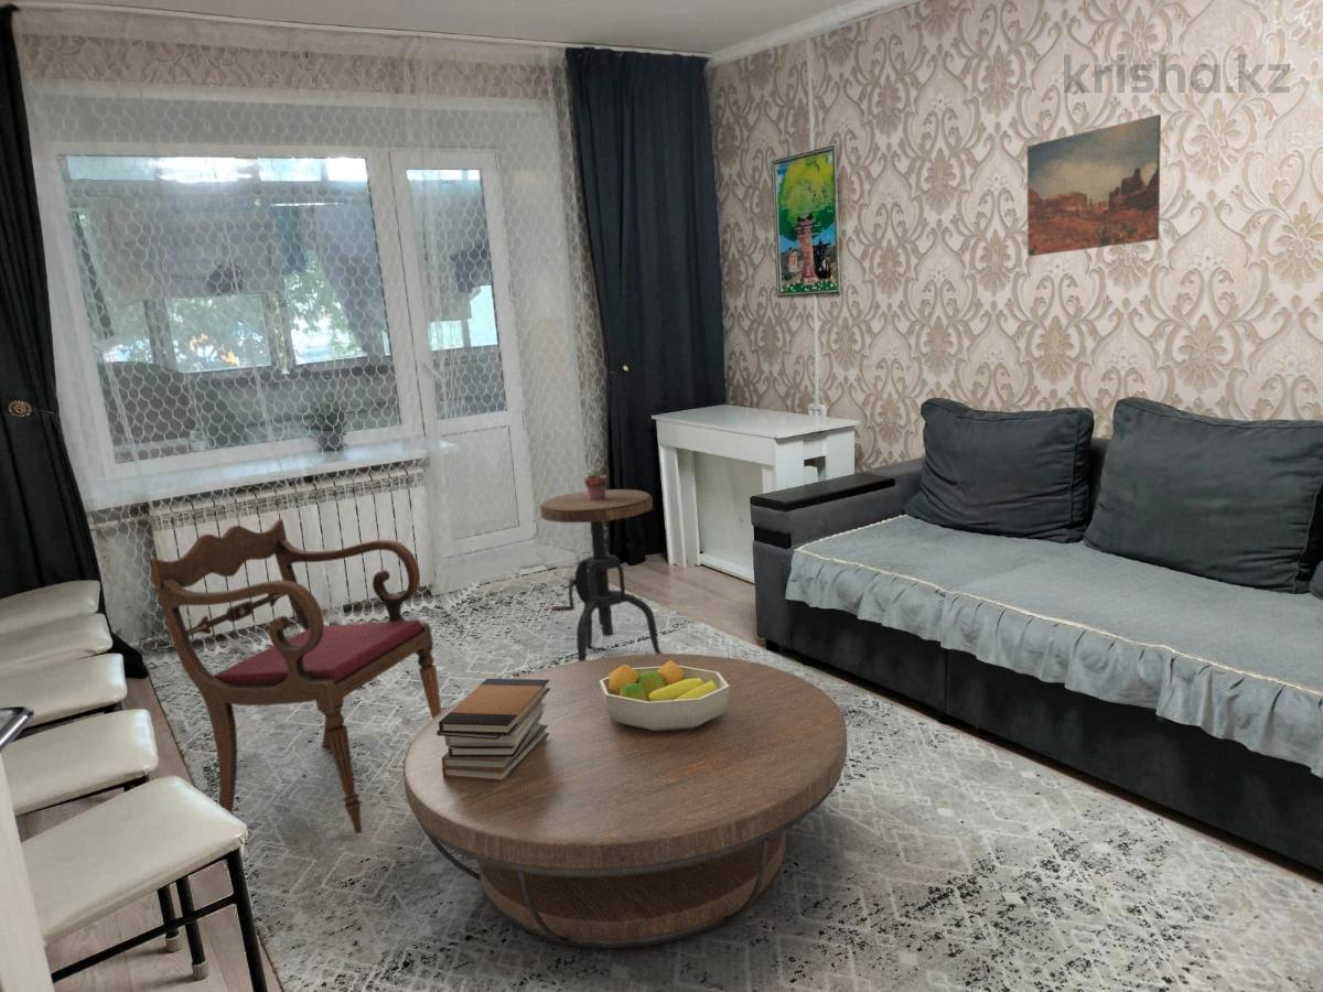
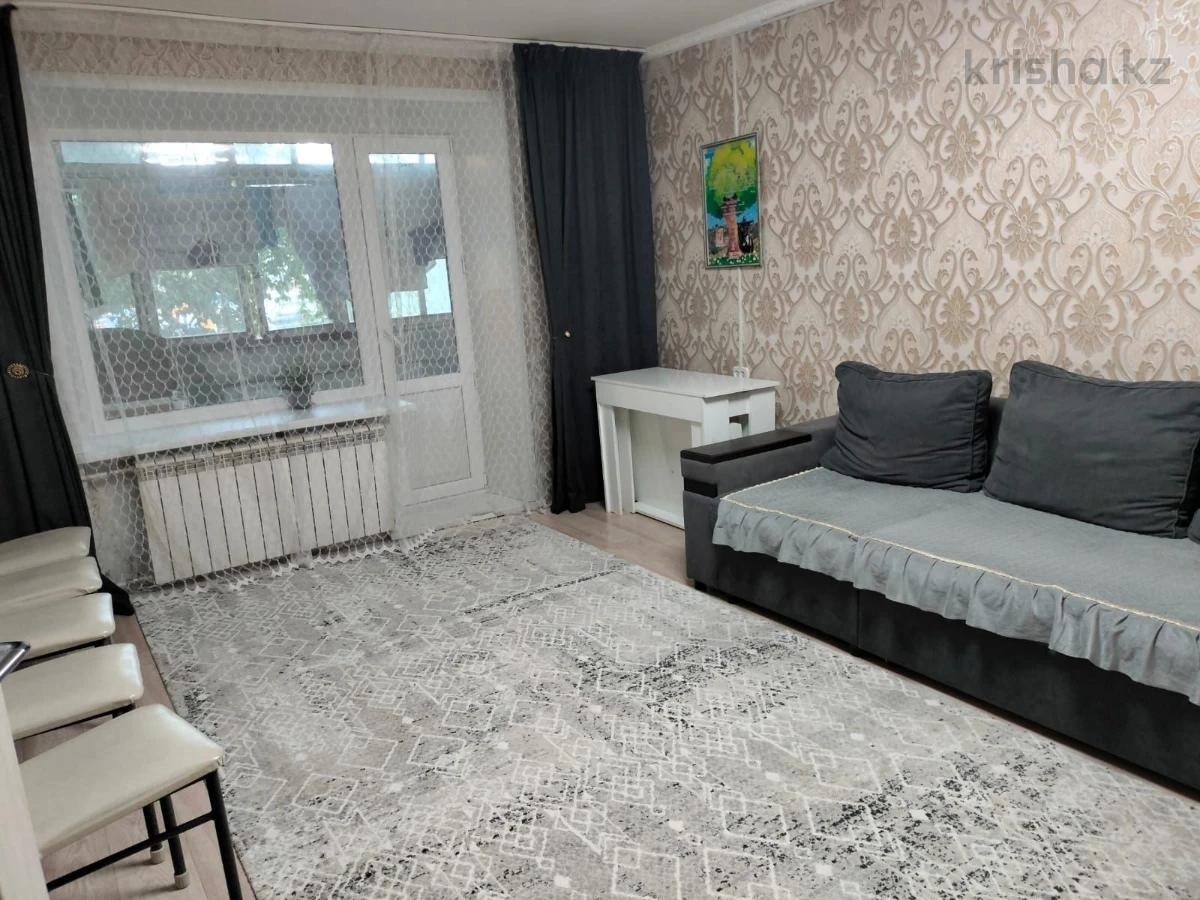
- fruit bowl [600,660,730,732]
- wall art [1026,114,1162,258]
- book stack [437,678,550,781]
- armchair [148,518,443,835]
- potted succulent [582,467,609,500]
- coffee table [402,653,848,949]
- side table [539,488,664,661]
